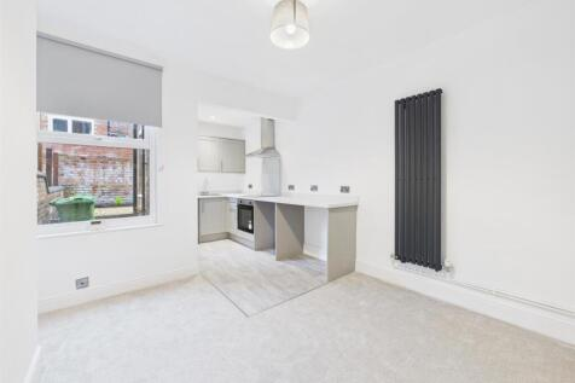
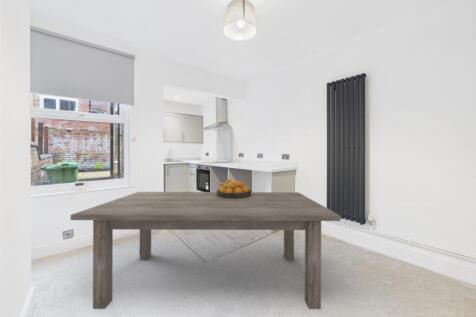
+ fruit bowl [216,178,252,199]
+ dining table [69,191,342,310]
